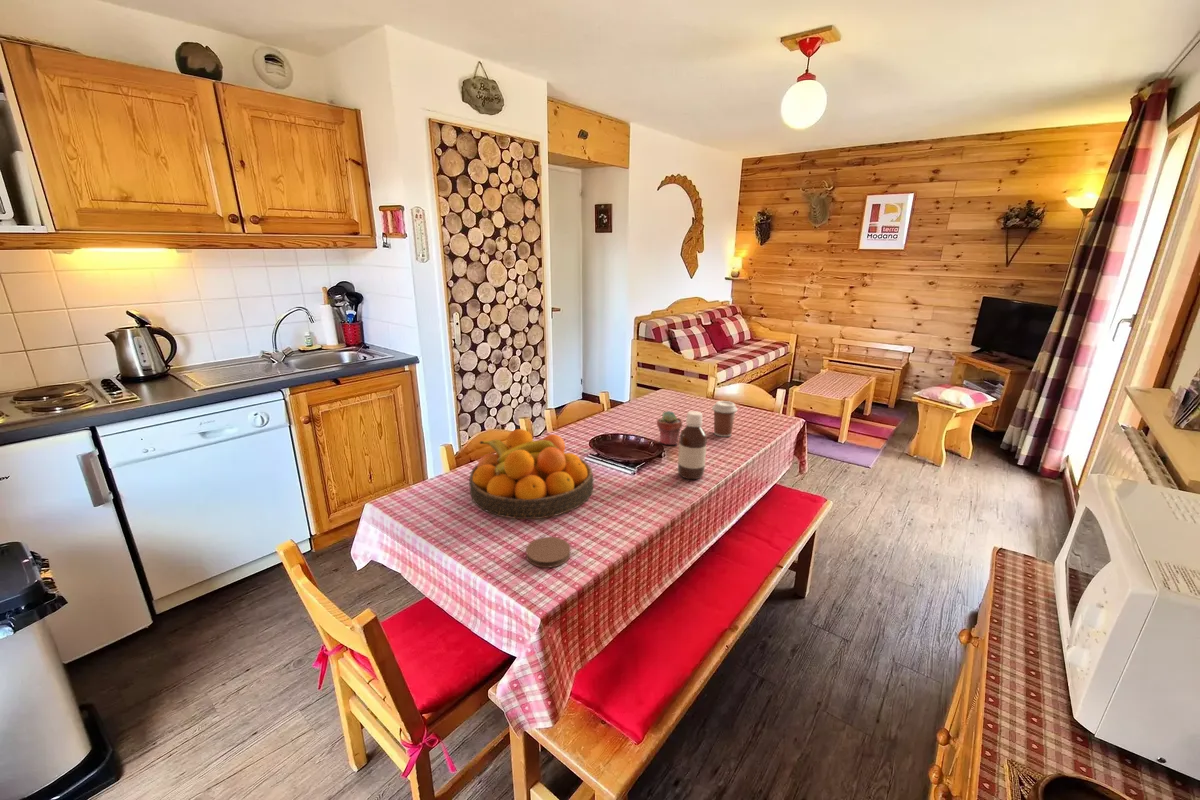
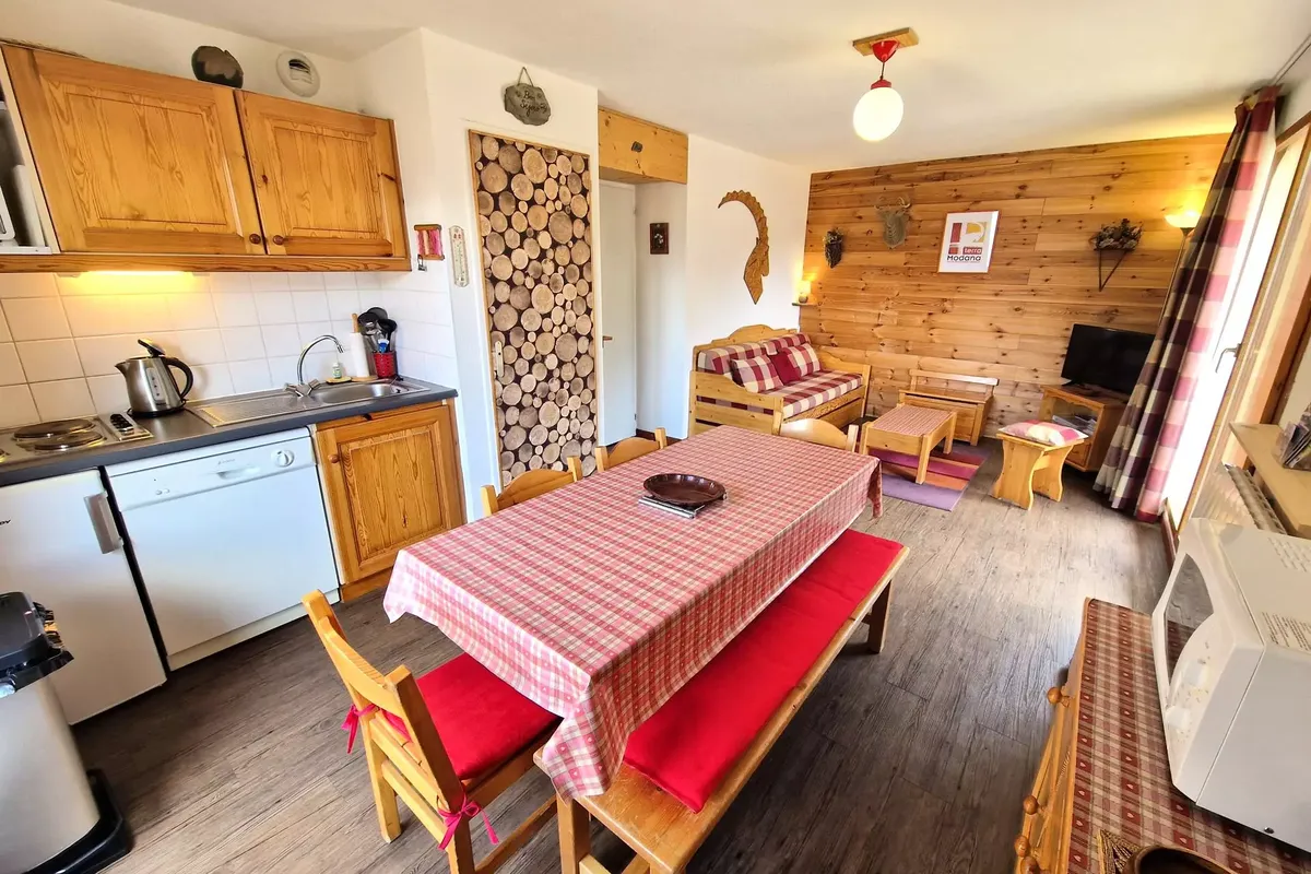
- coffee cup [711,400,738,438]
- coaster [525,536,571,569]
- fruit bowl [468,428,594,520]
- bottle [677,410,708,480]
- potted succulent [656,410,683,446]
